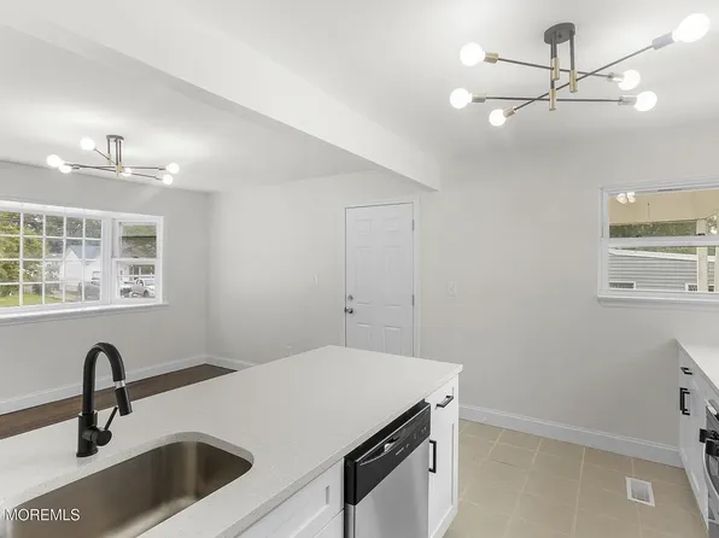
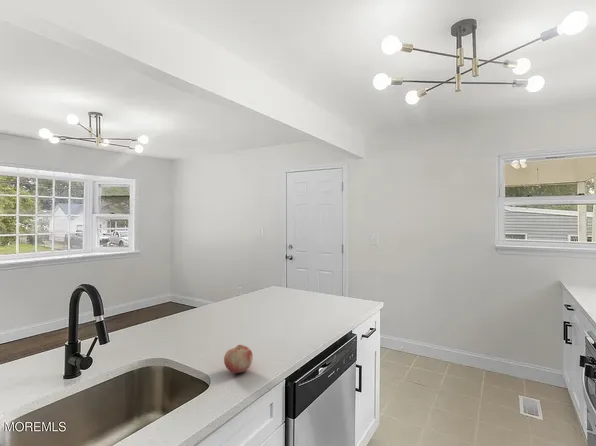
+ fruit [223,344,254,374]
